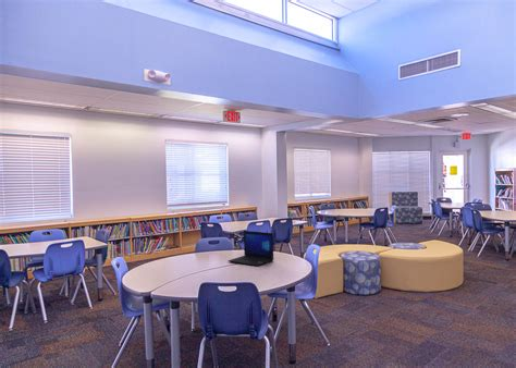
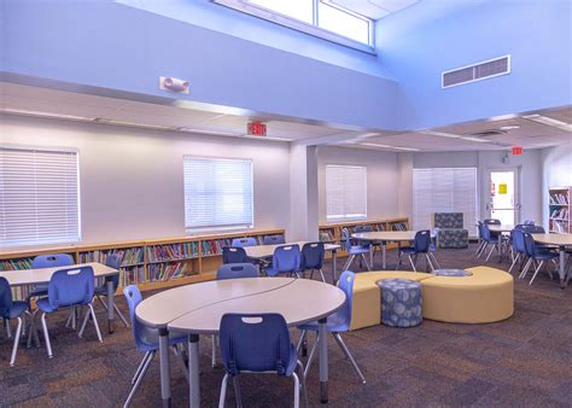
- laptop [228,230,274,267]
